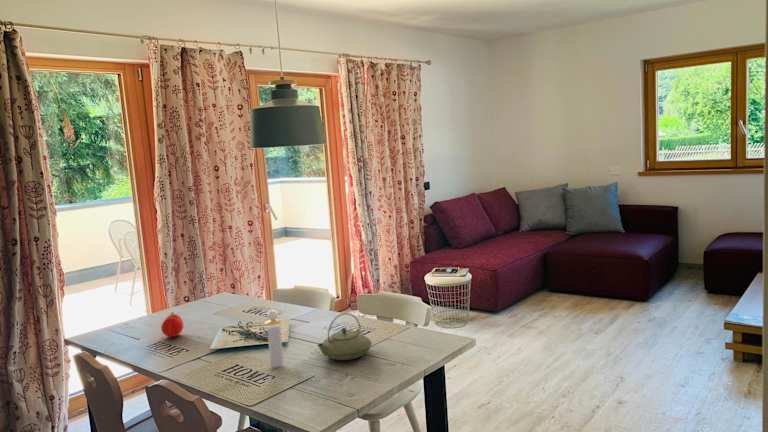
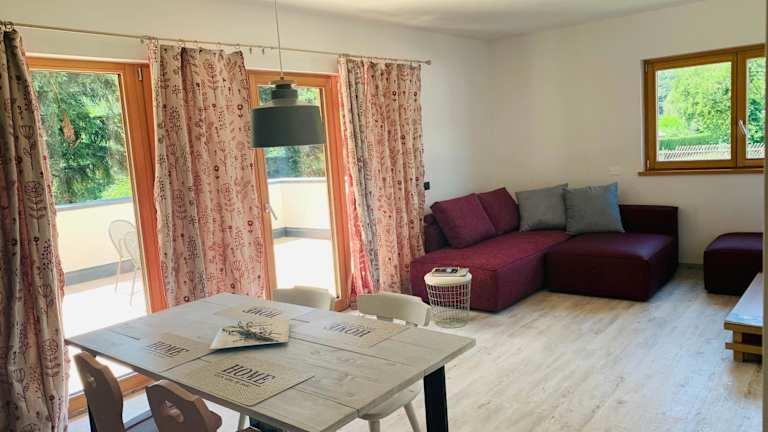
- perfume bottle [264,309,285,368]
- fruit [160,310,185,338]
- teapot [316,312,373,361]
